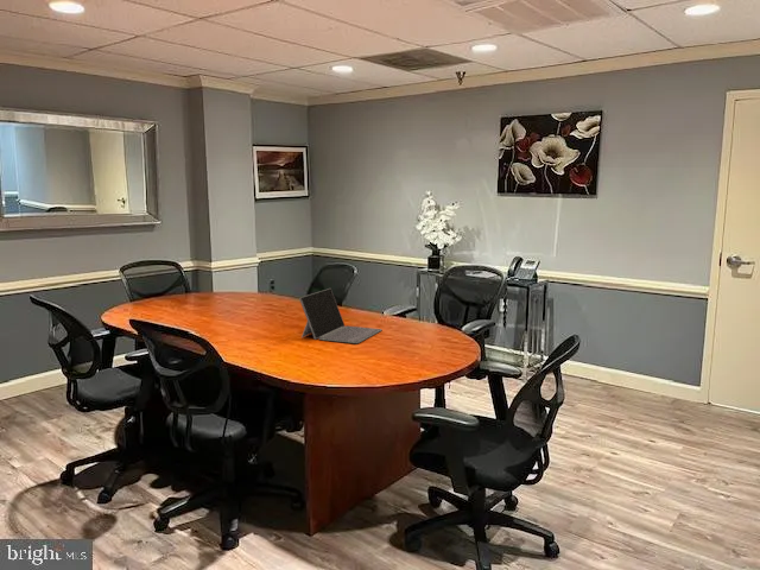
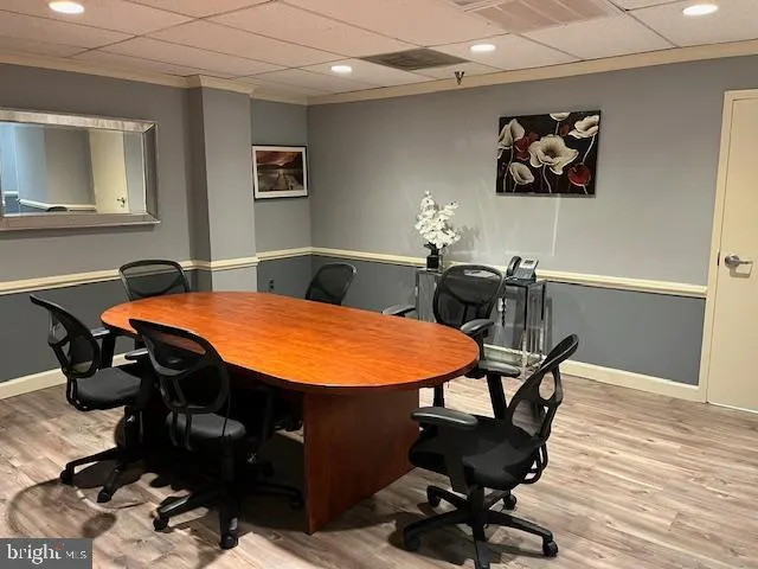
- laptop [298,287,384,344]
